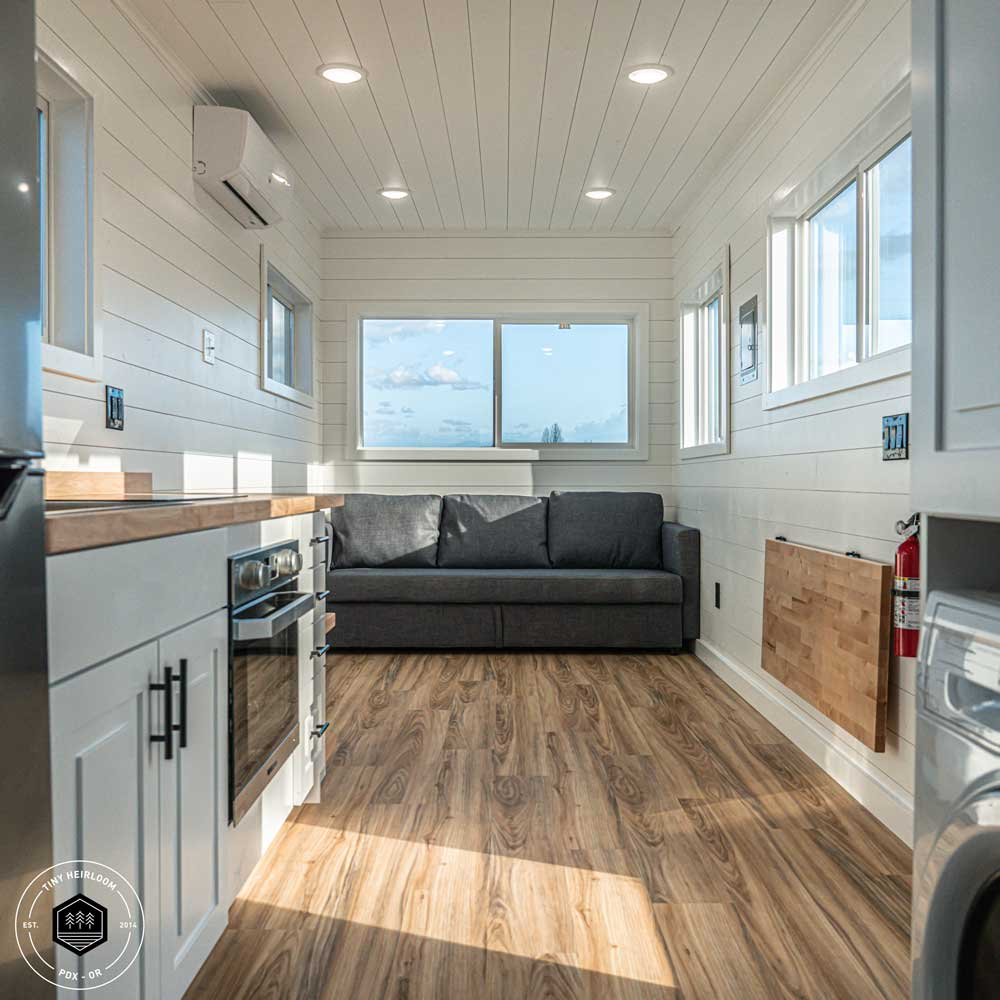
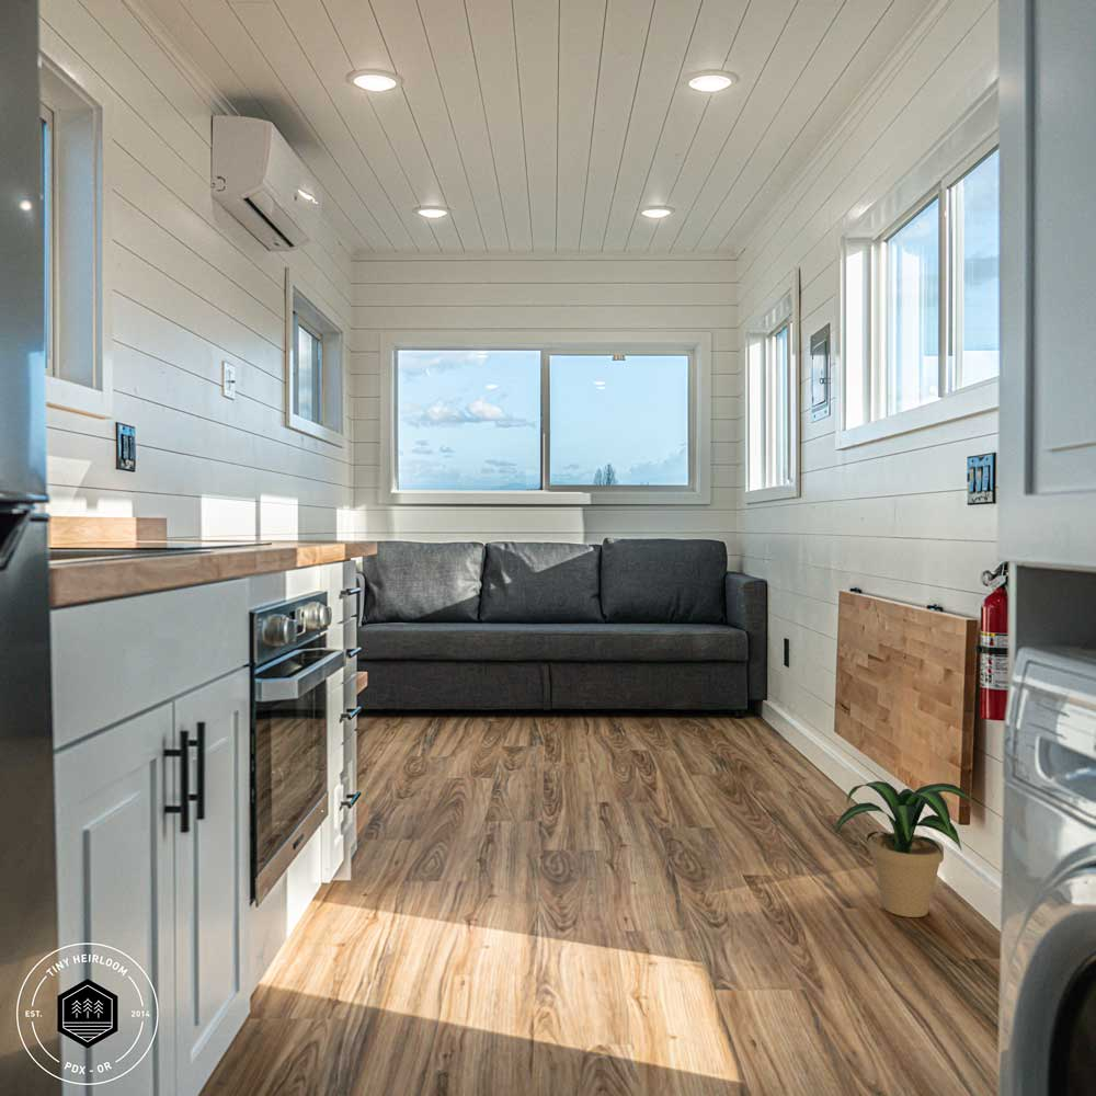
+ potted plant [833,780,981,918]
